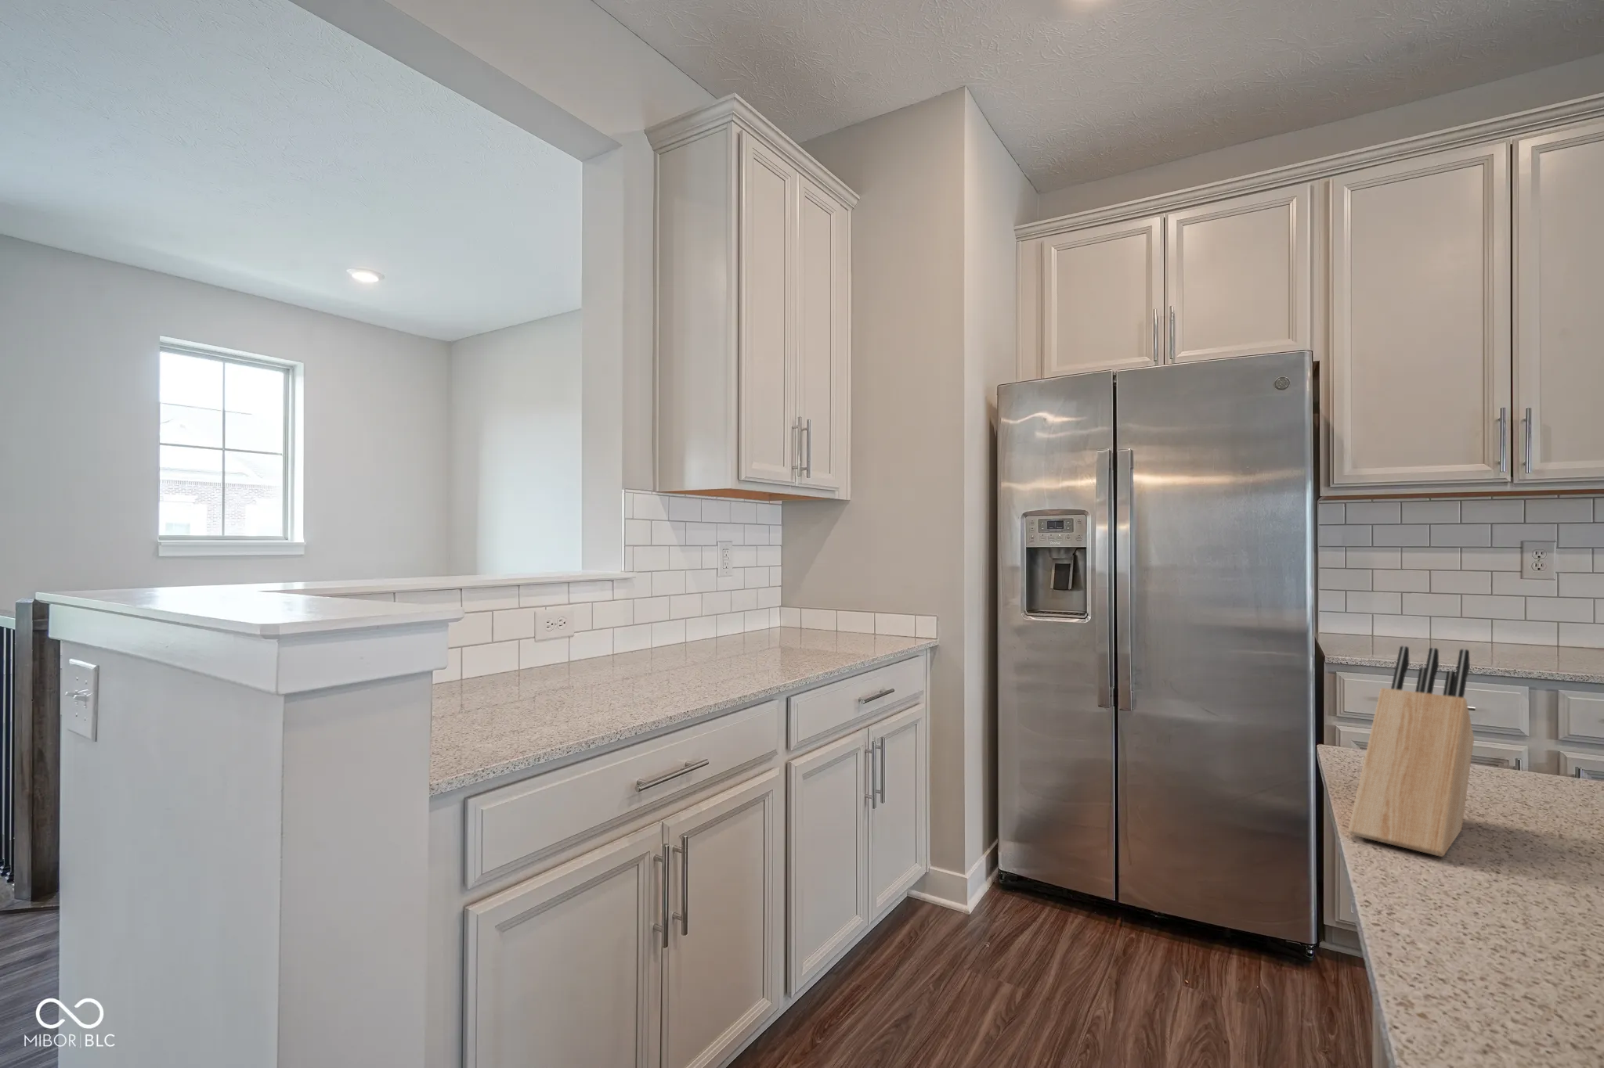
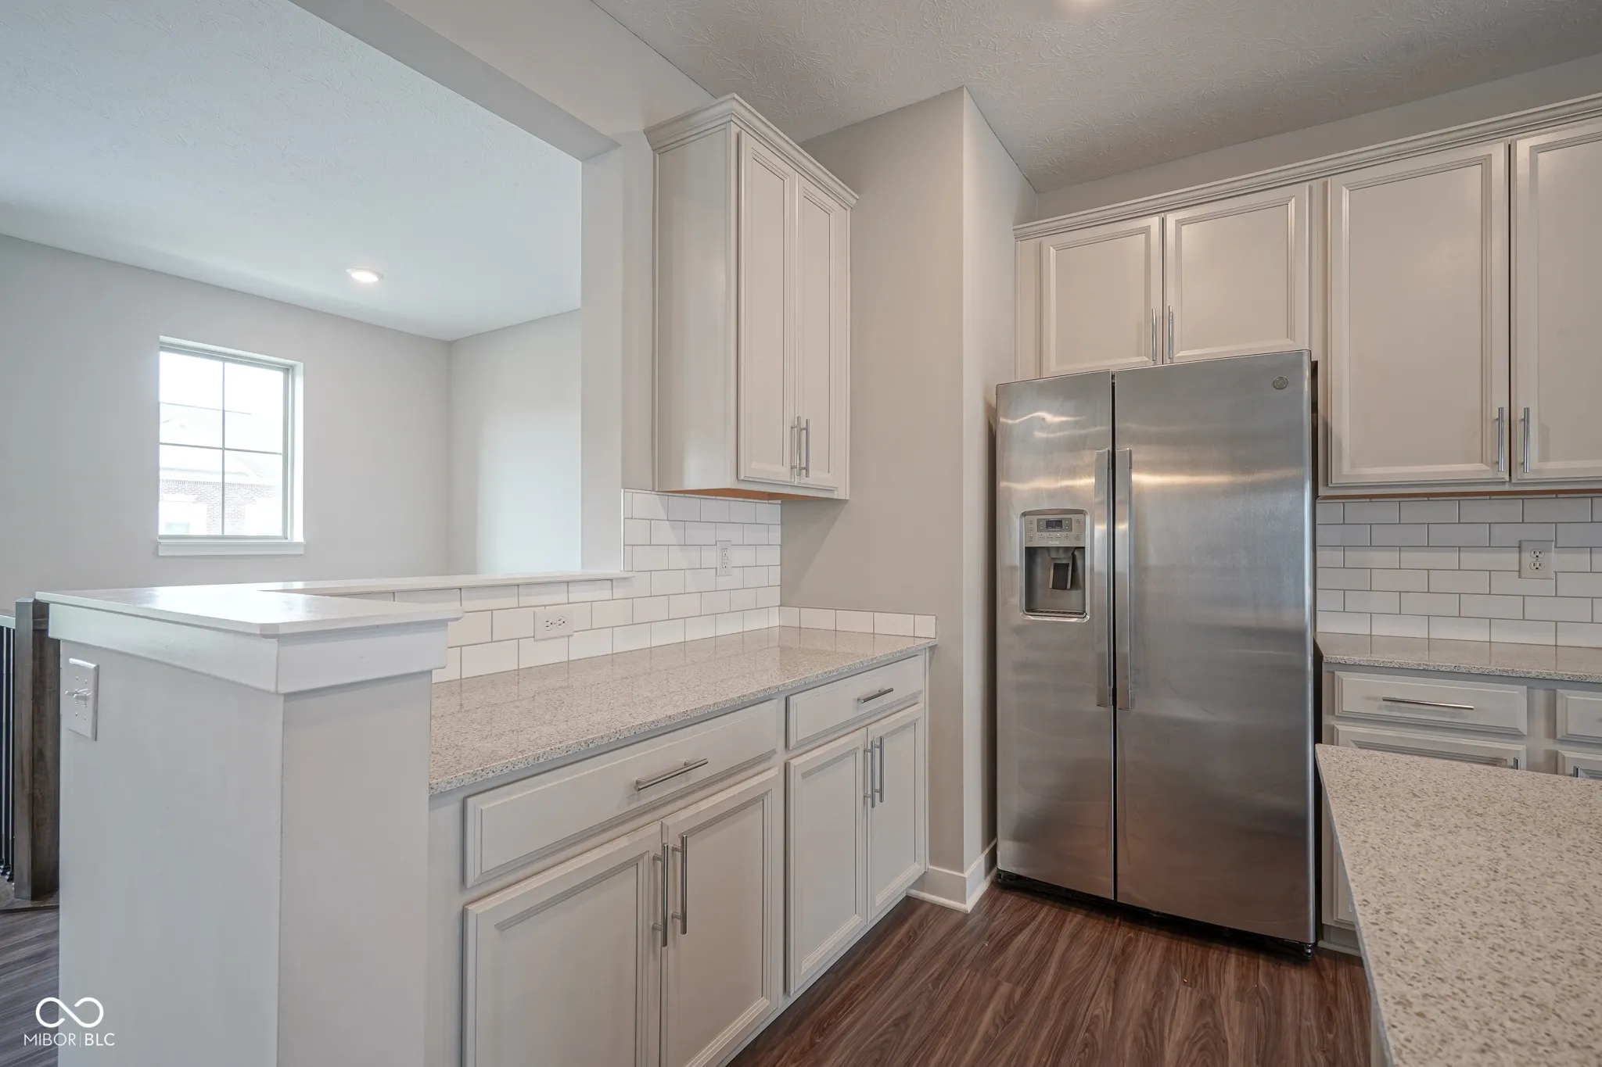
- knife block [1348,646,1475,857]
